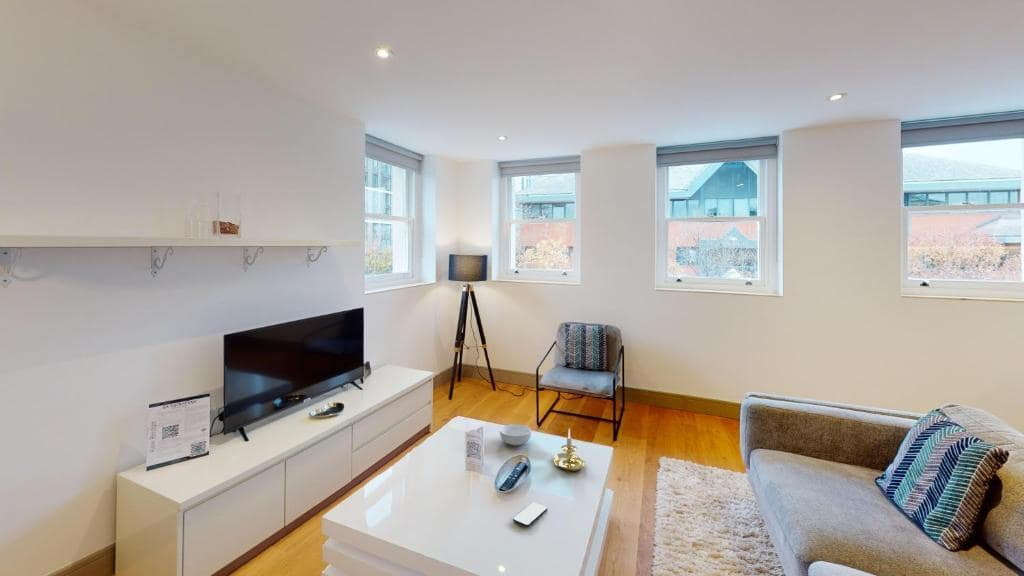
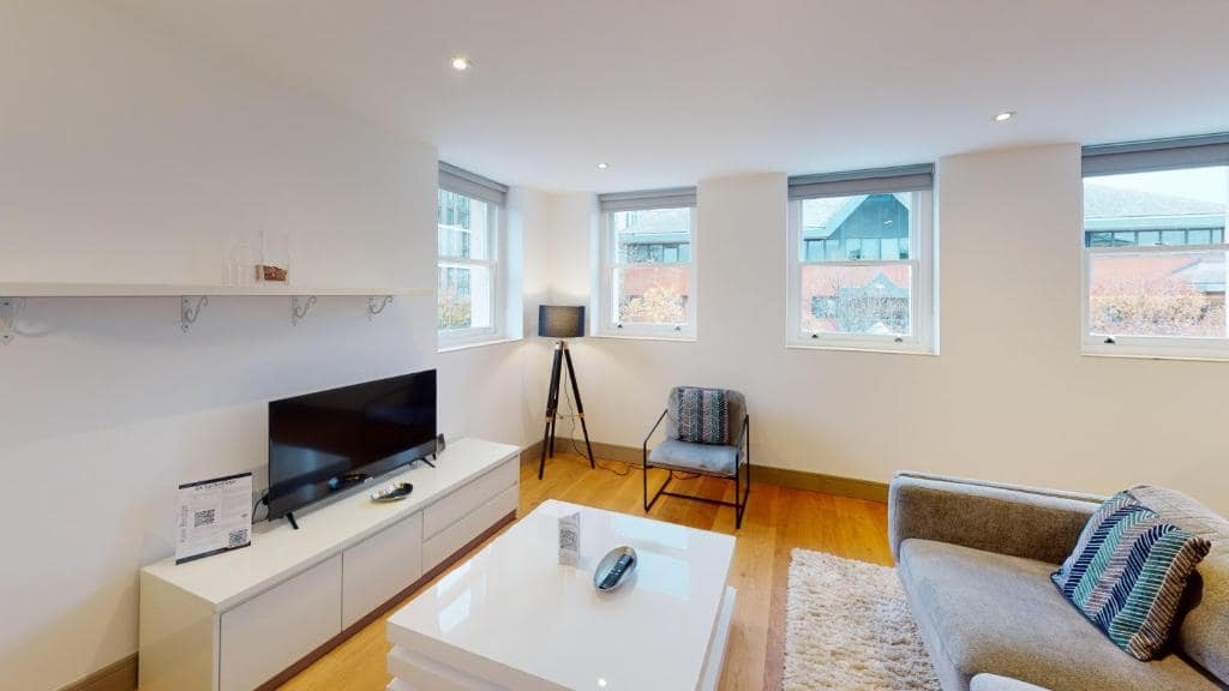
- smartphone [512,502,548,527]
- cereal bowl [499,423,532,446]
- candle holder [553,428,586,472]
